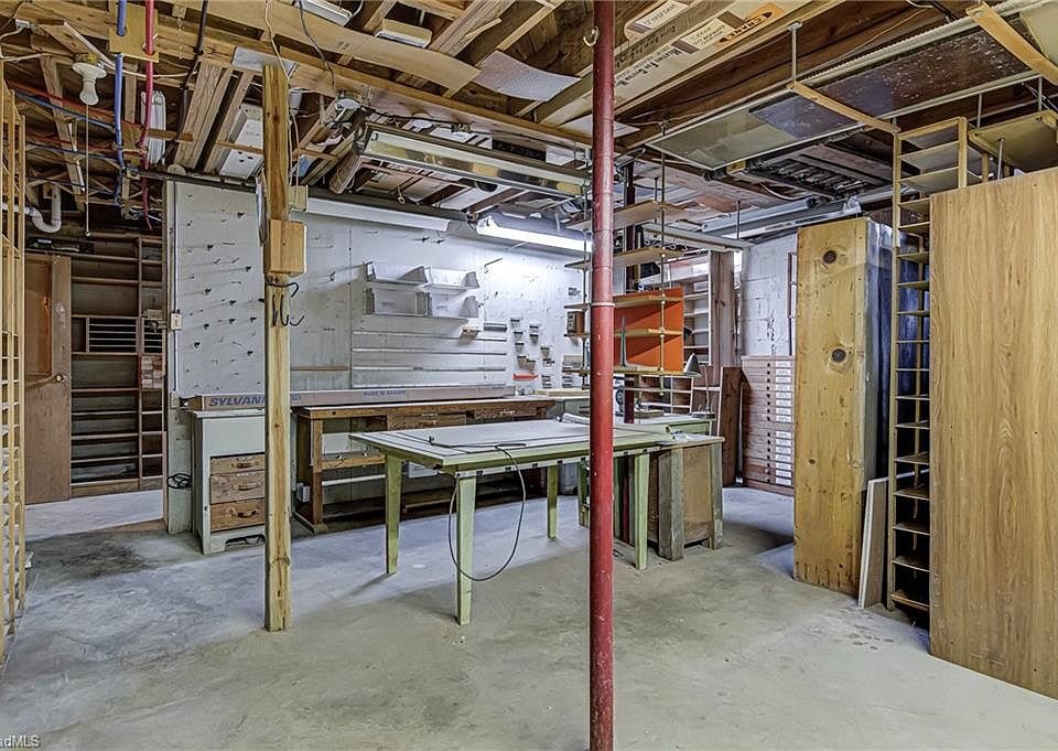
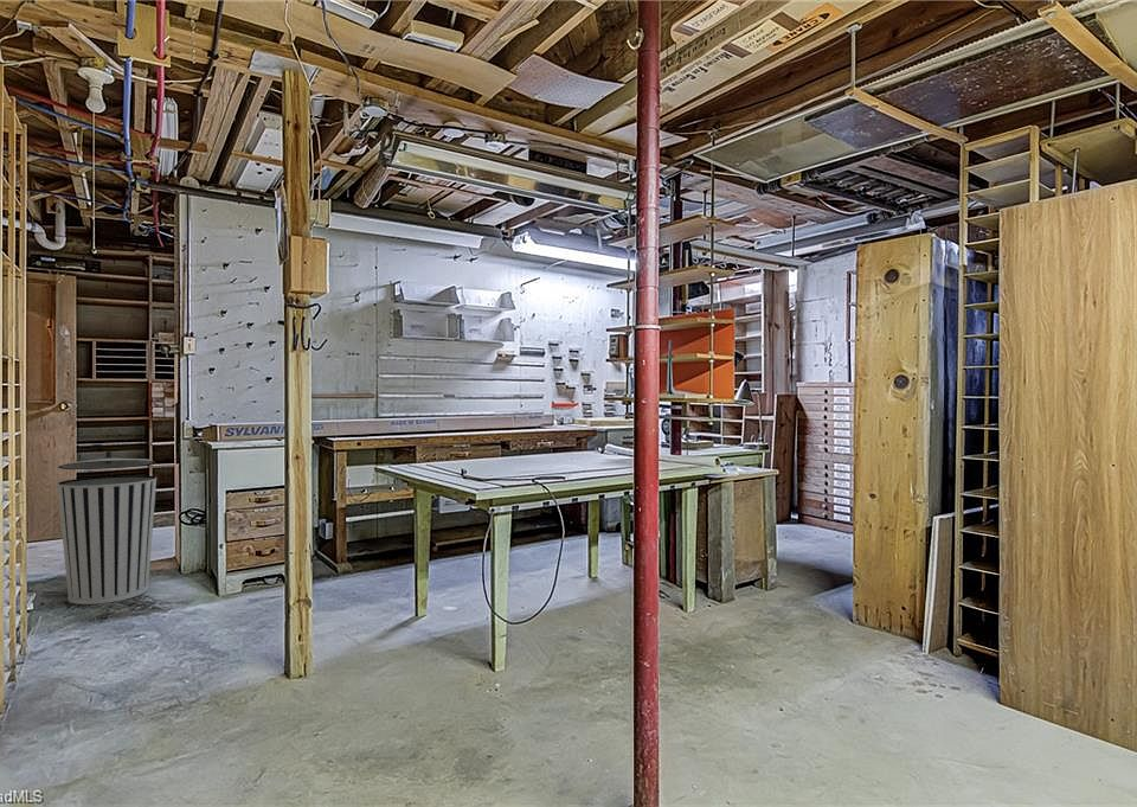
+ trash can [56,450,158,606]
